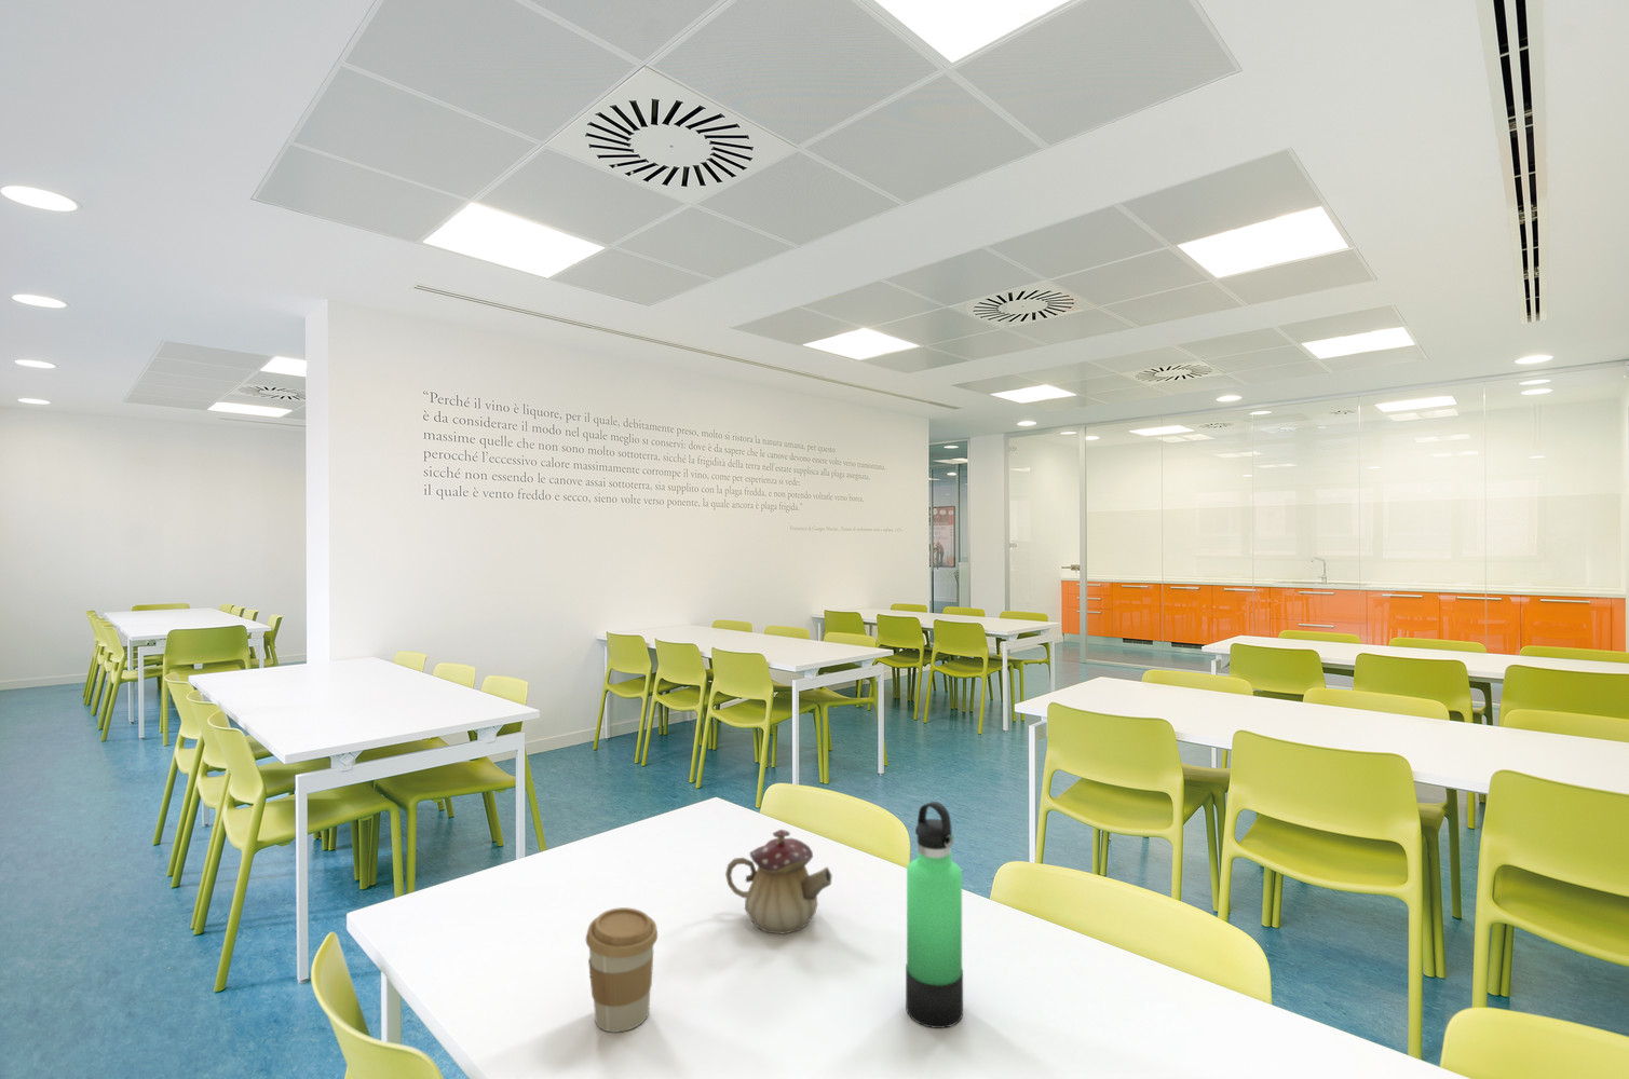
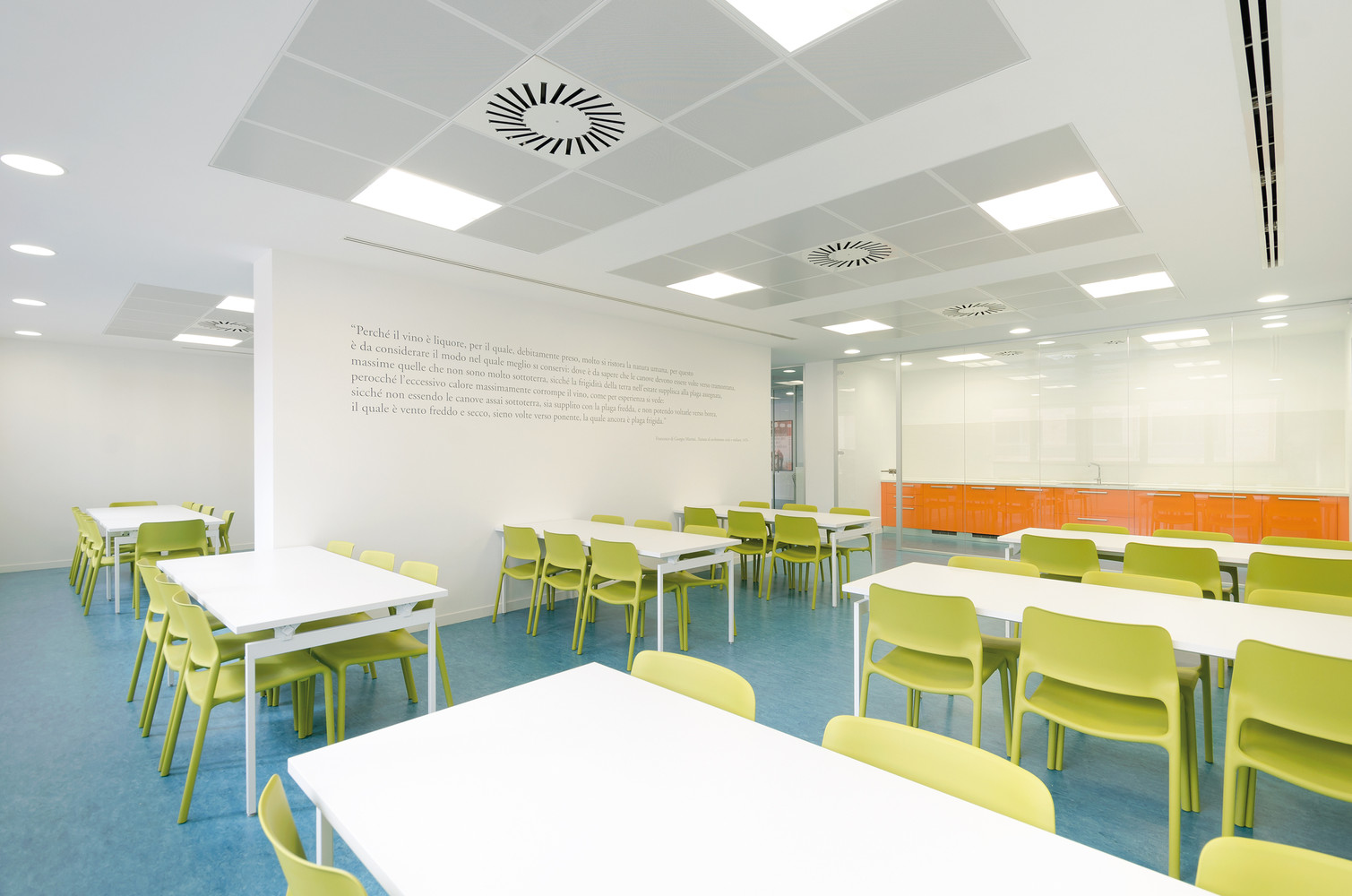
- thermos bottle [905,801,964,1030]
- teapot [724,829,834,936]
- coffee cup [586,907,659,1033]
